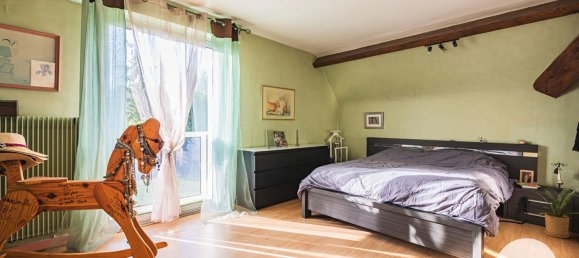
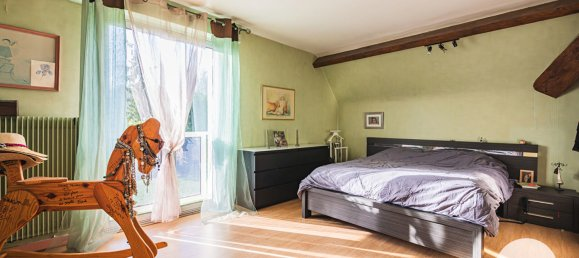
- house plant [532,186,579,239]
